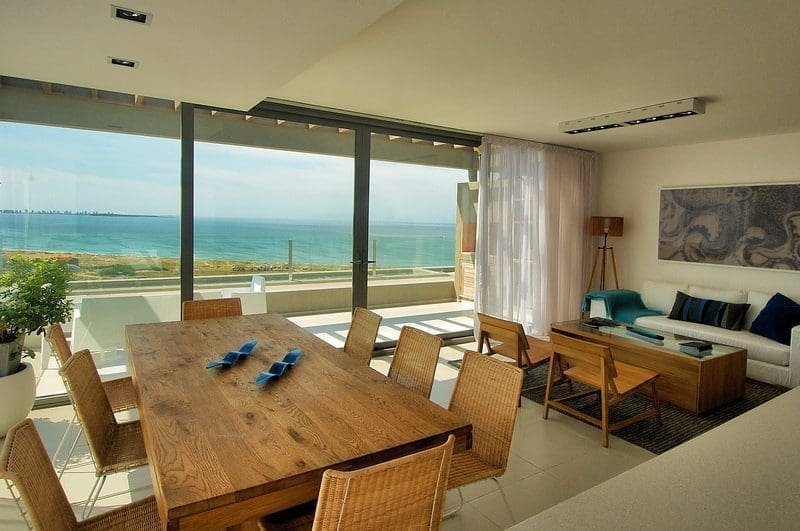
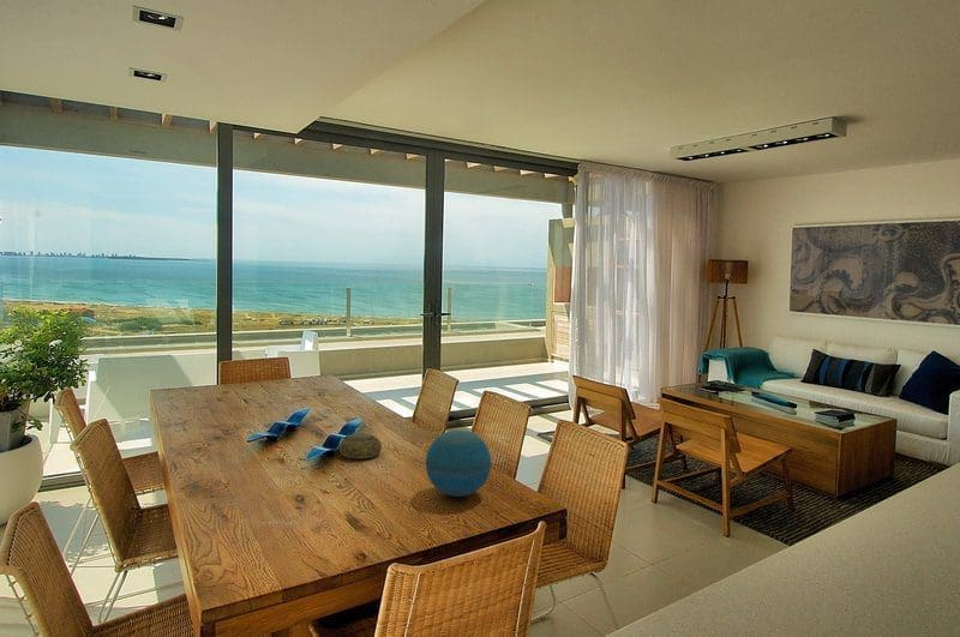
+ bowl [338,432,383,461]
+ decorative orb [425,428,492,498]
